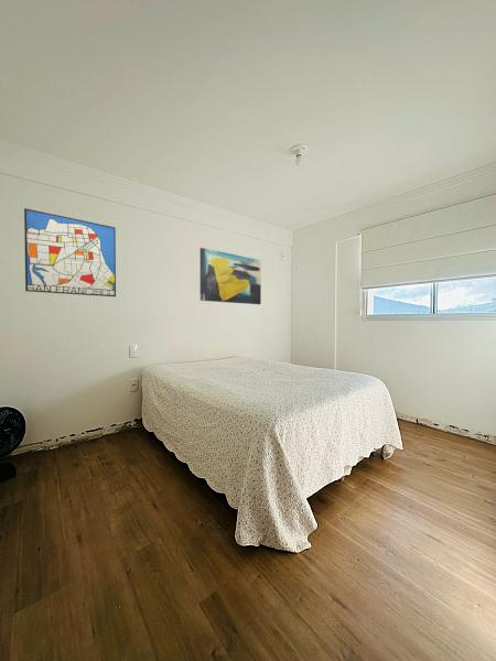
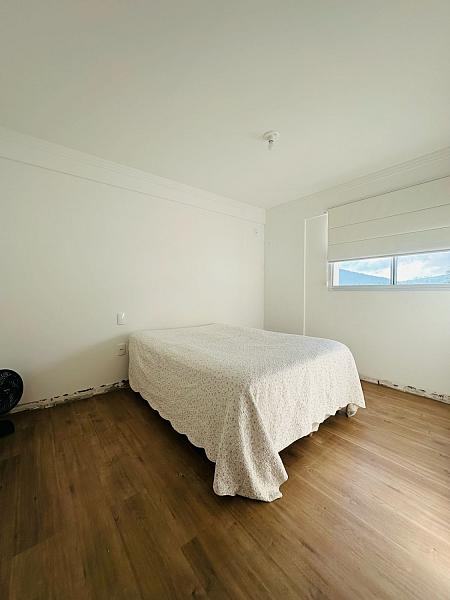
- wall art [23,207,117,297]
- wall art [198,247,262,305]
